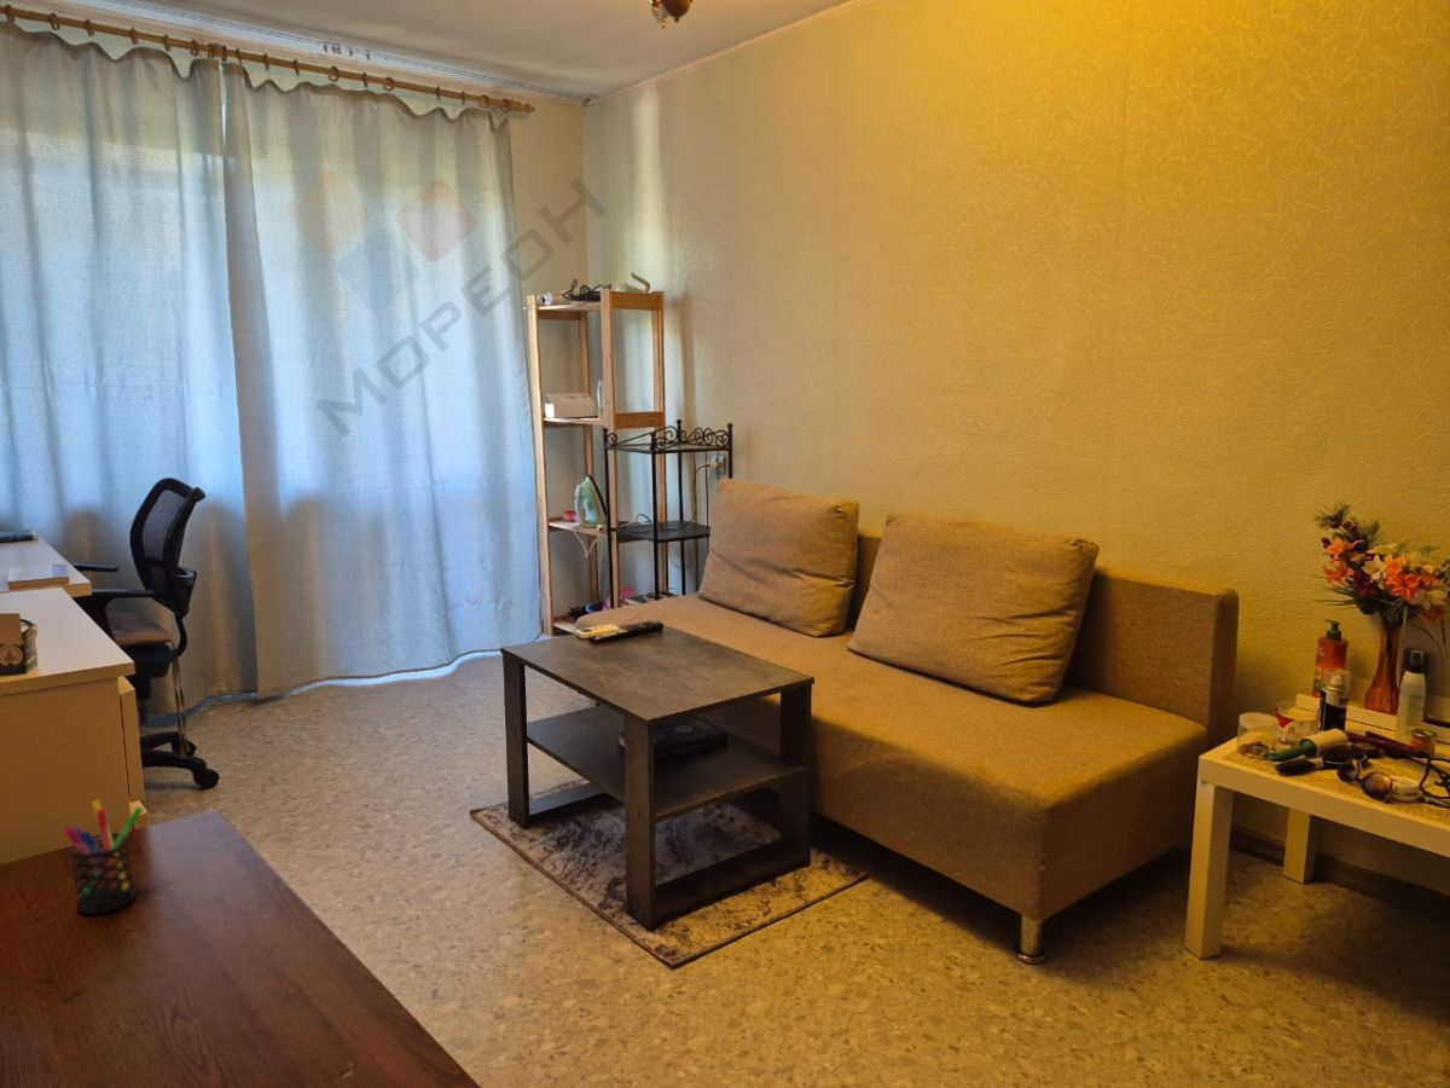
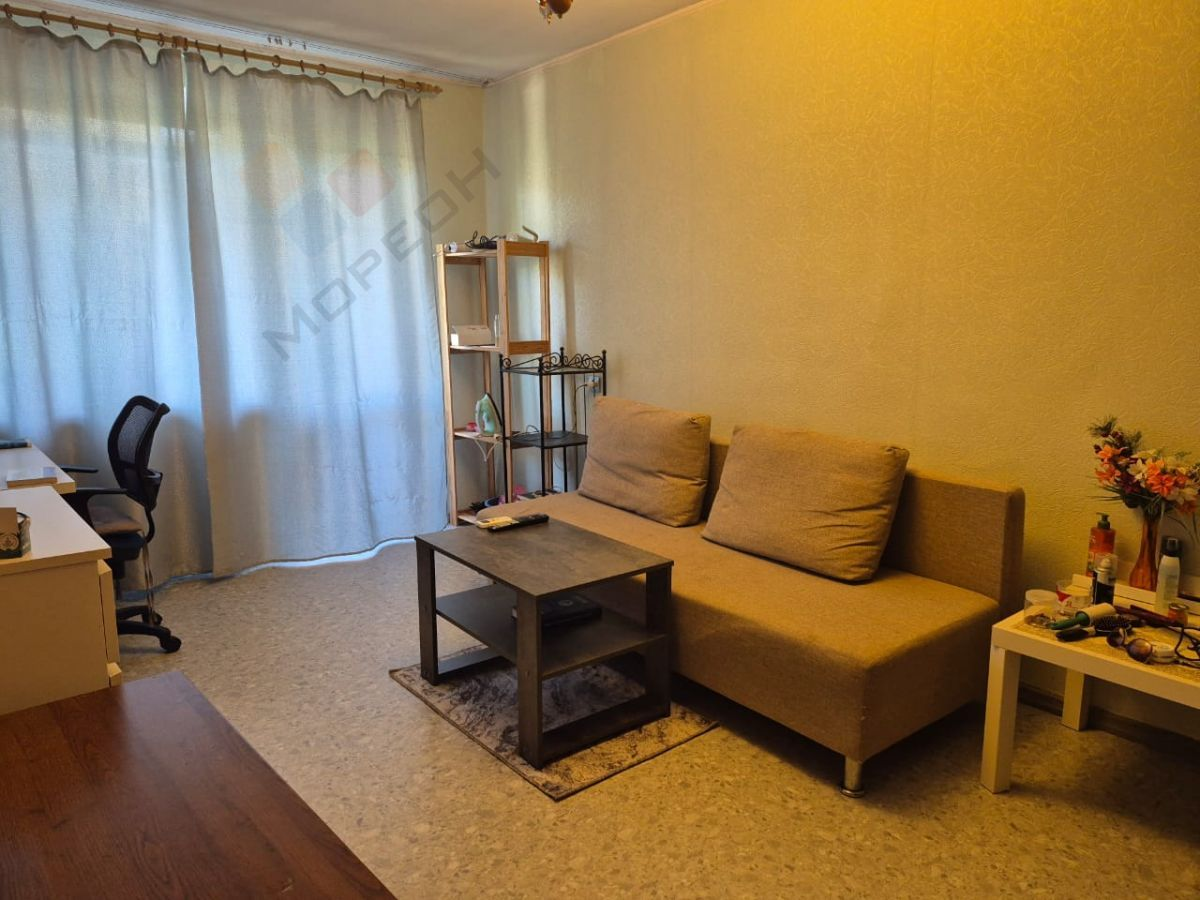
- pen holder [63,799,144,915]
